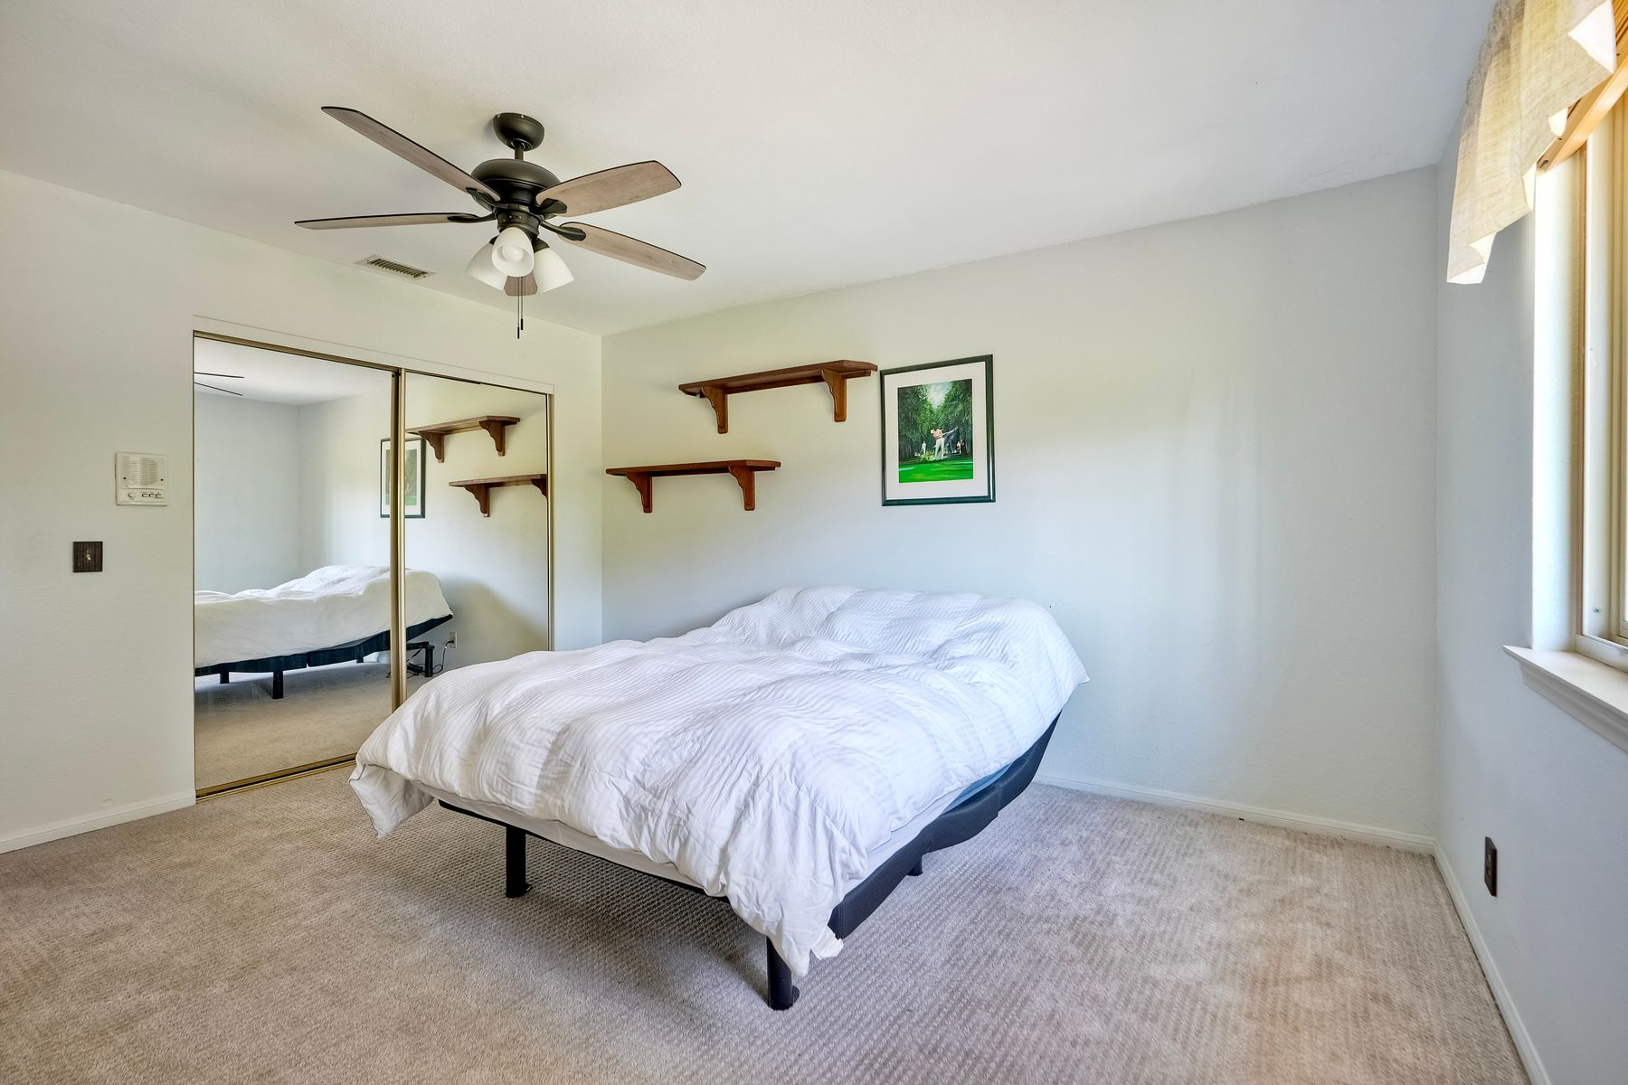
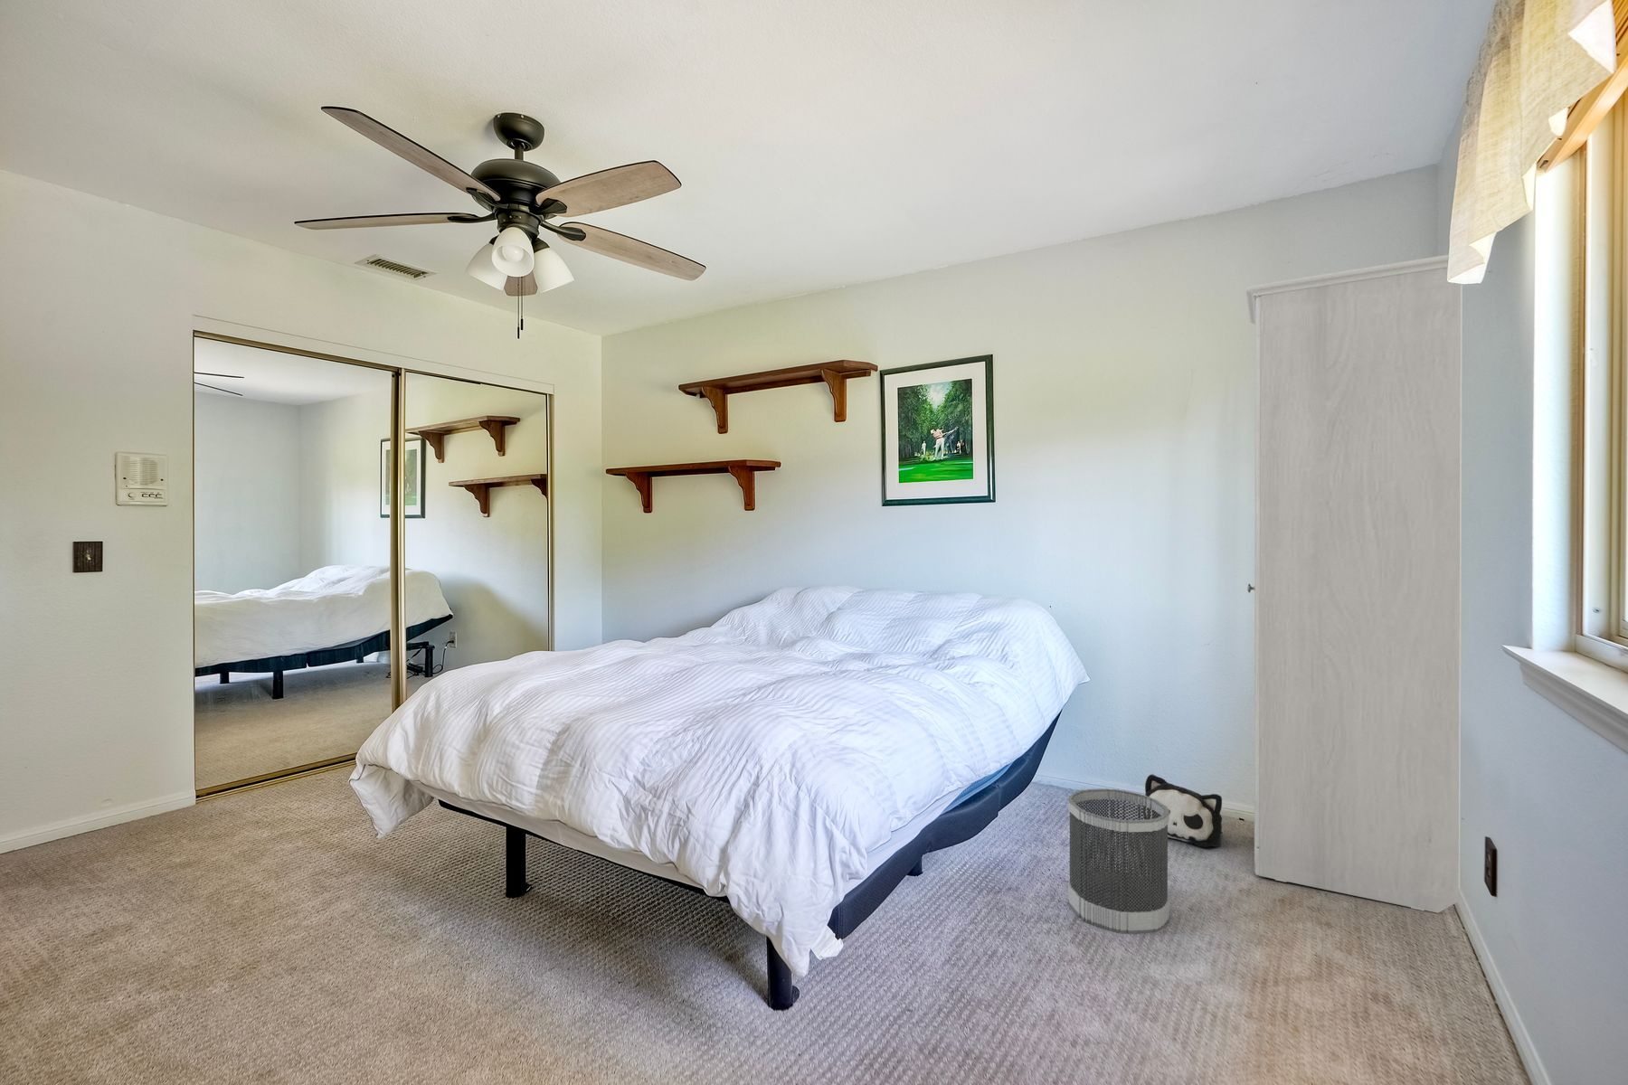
+ cabinet [1244,254,1463,914]
+ wastebasket [1067,787,1170,935]
+ plush toy [1142,773,1223,848]
